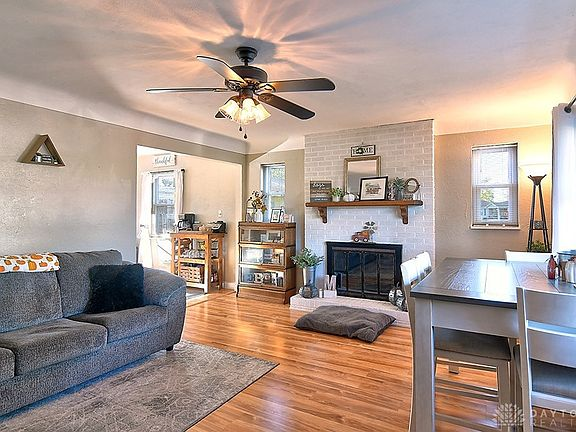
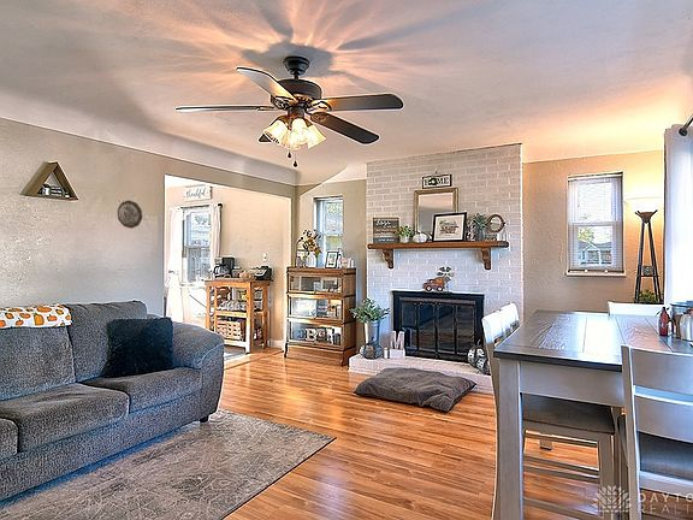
+ decorative plate [117,200,143,230]
